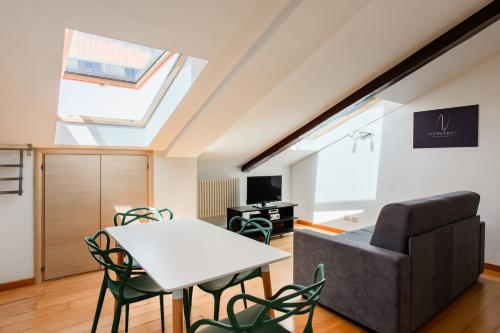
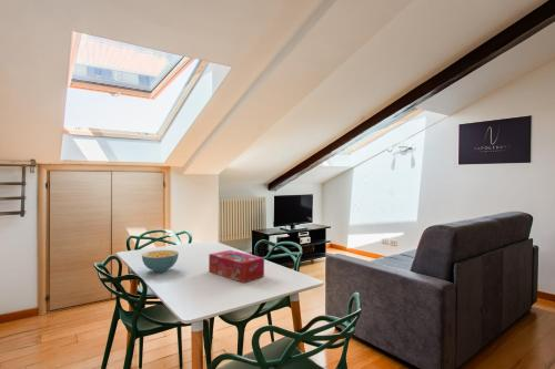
+ cereal bowl [141,249,180,274]
+ tissue box [208,249,265,284]
